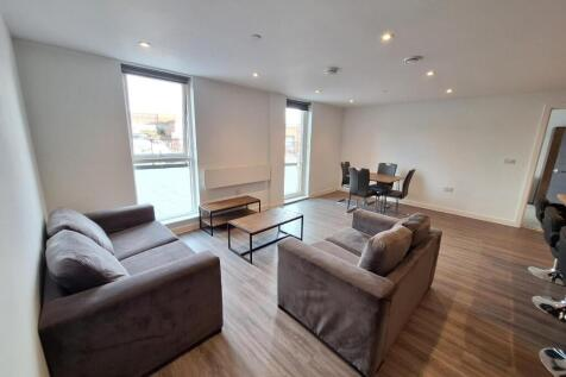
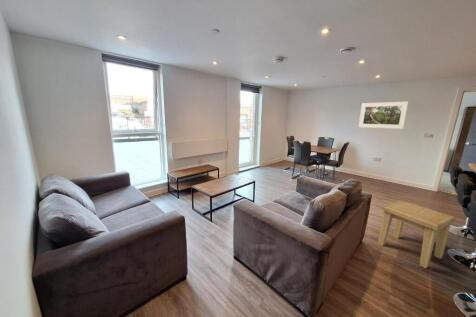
+ side table [377,200,456,269]
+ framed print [358,101,409,130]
